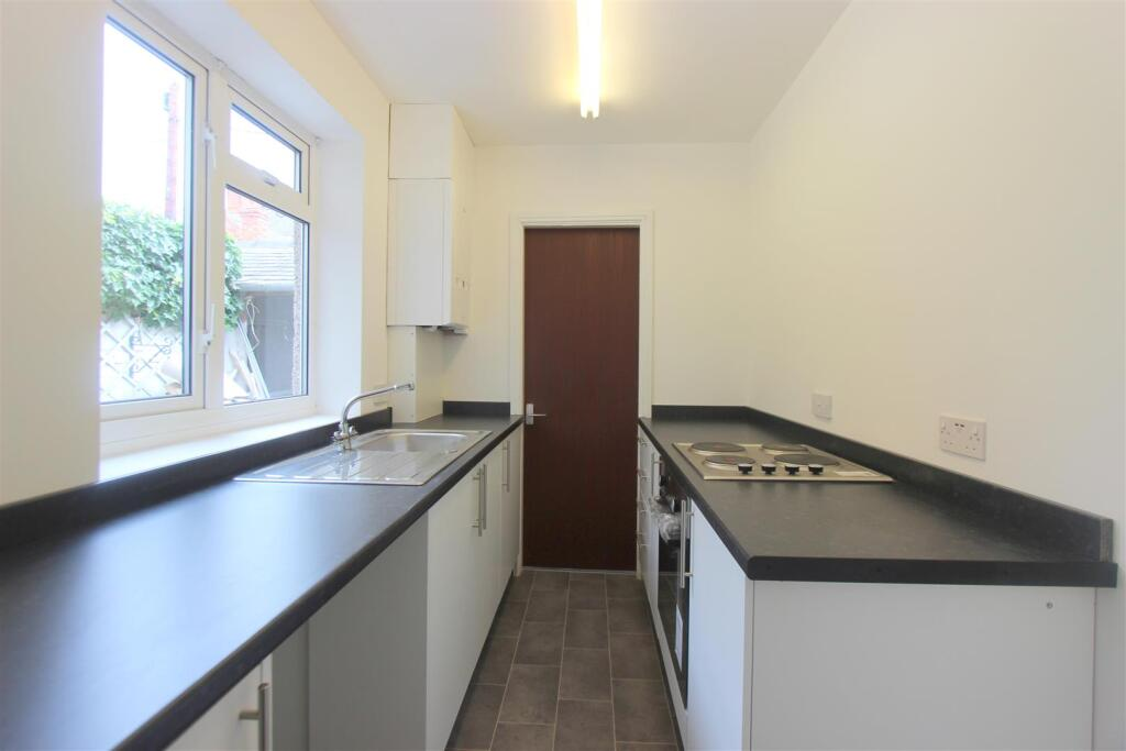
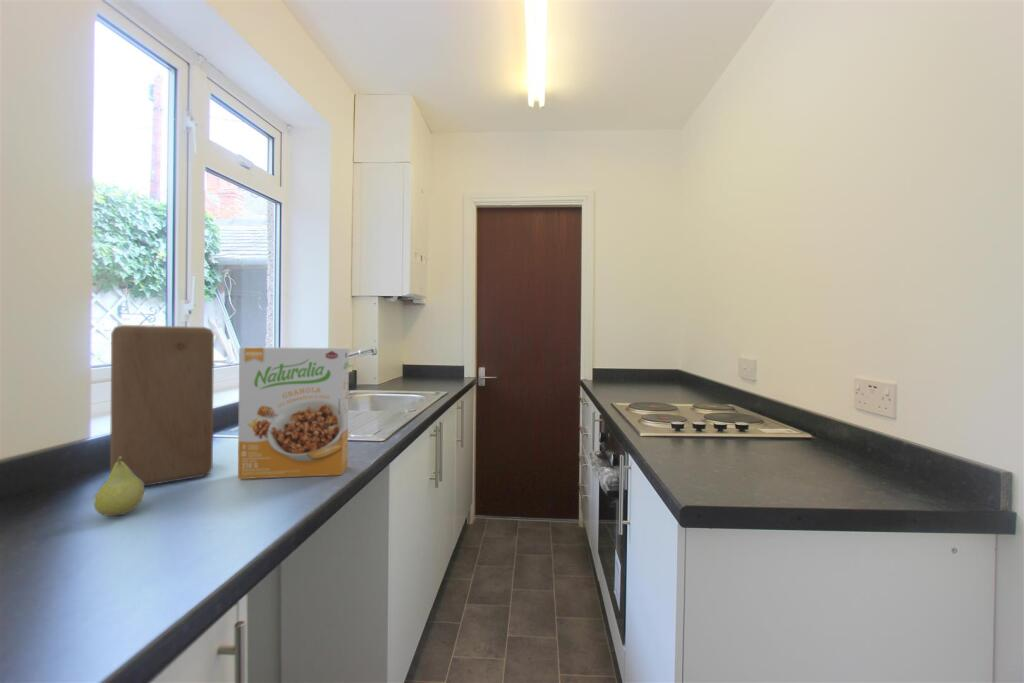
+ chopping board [109,324,215,487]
+ fruit [93,456,145,517]
+ cereal box [237,346,350,480]
